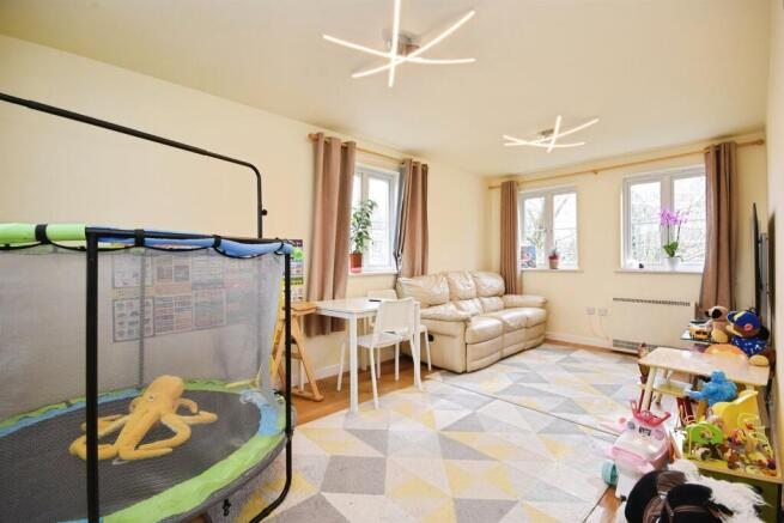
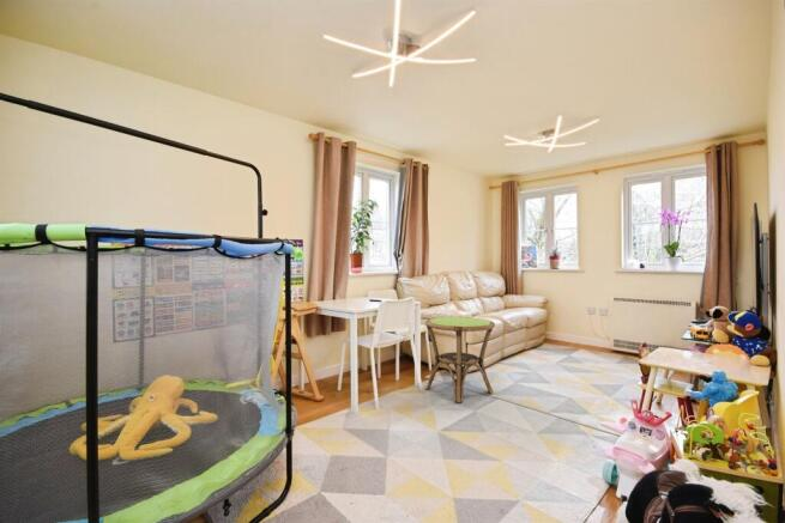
+ side table [424,316,496,403]
